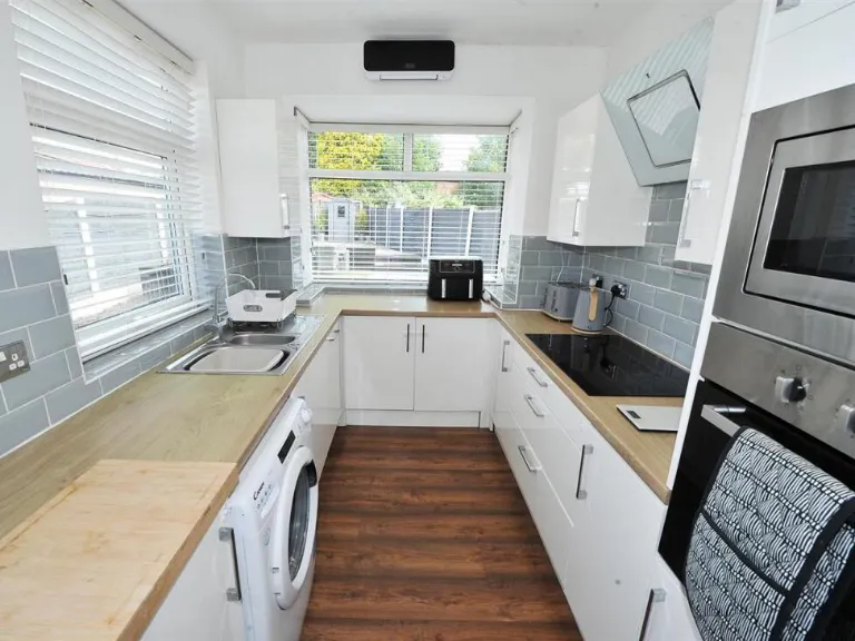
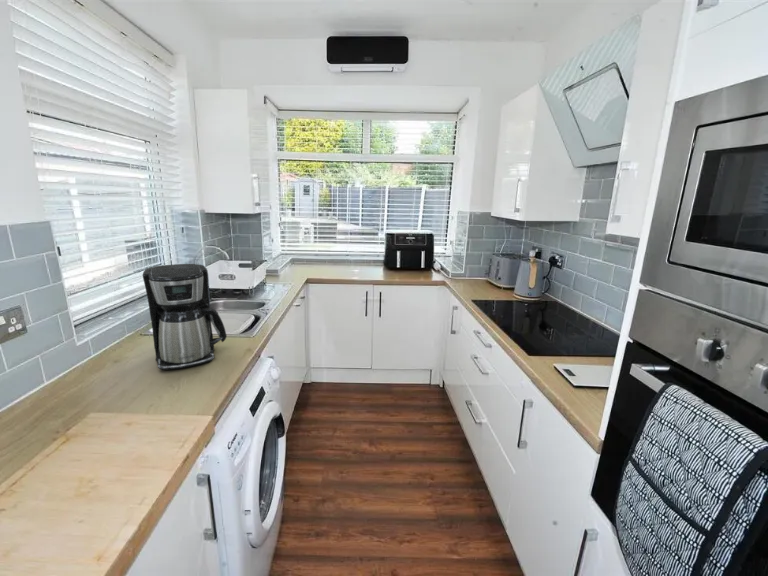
+ coffee maker [142,263,228,371]
